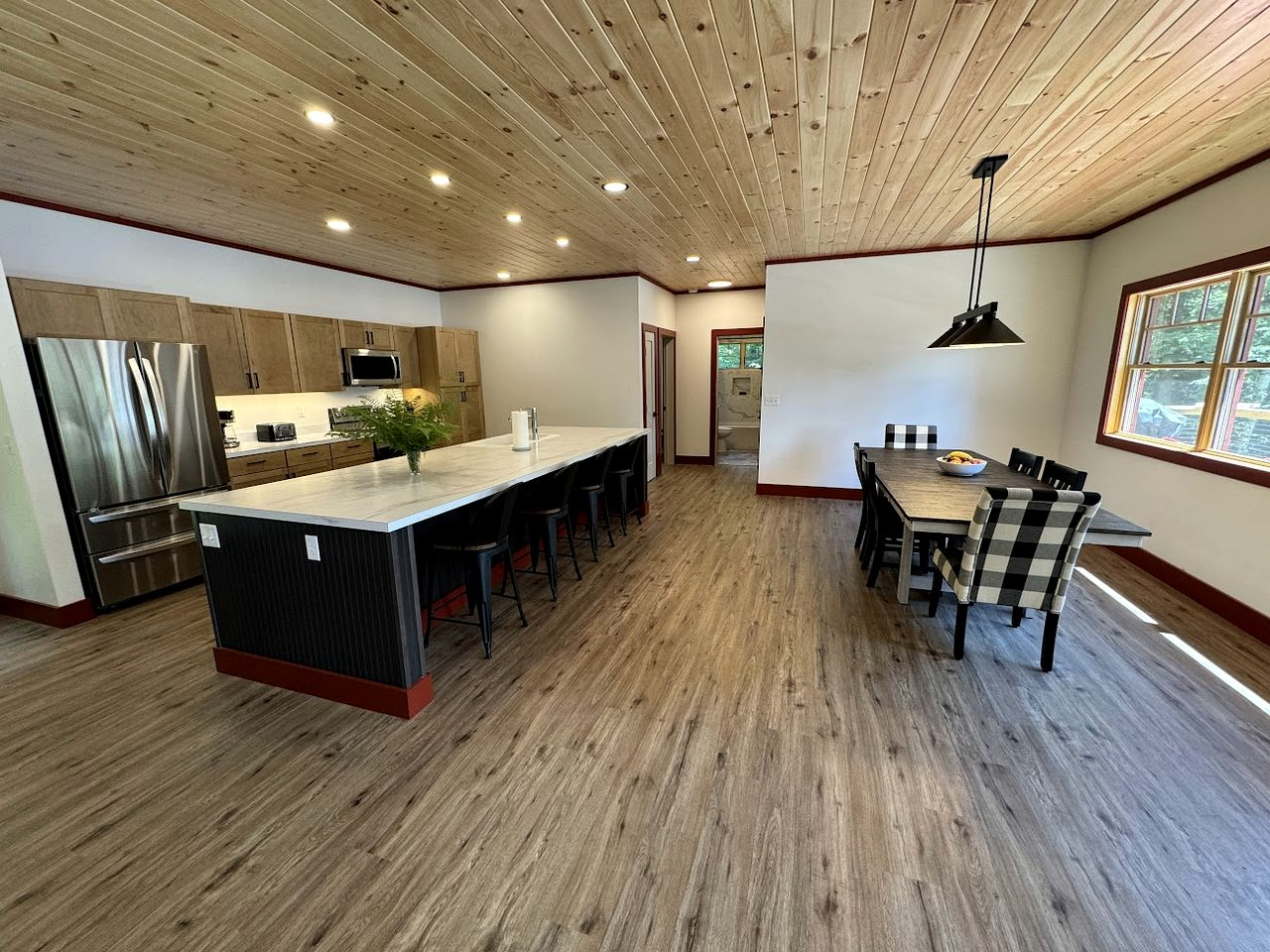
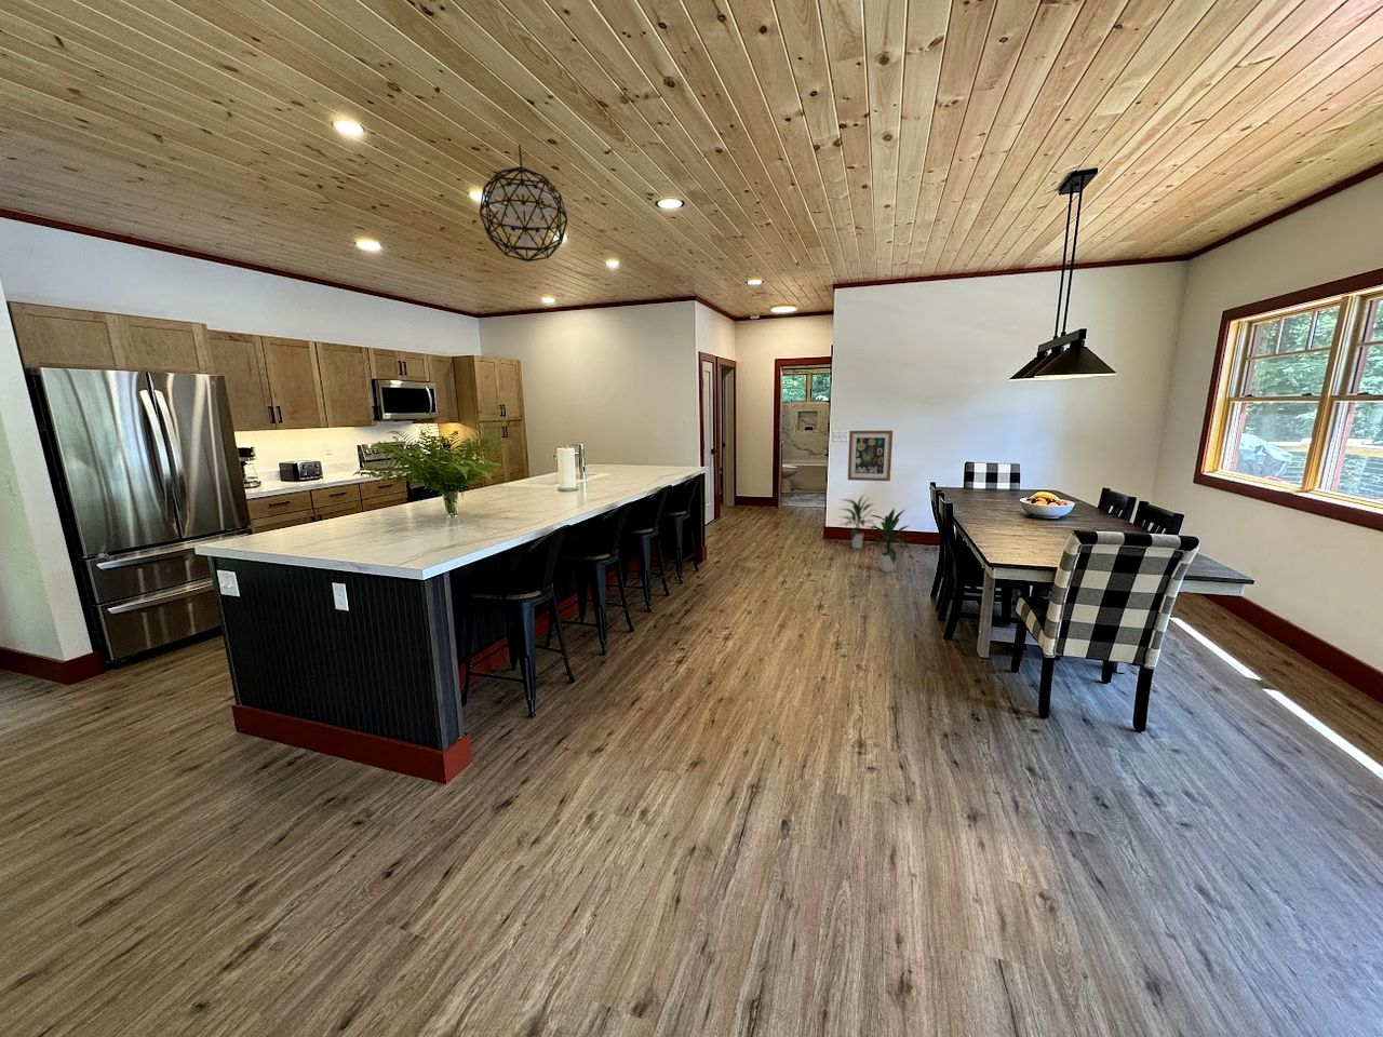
+ pendant light [479,144,568,263]
+ indoor plant [862,508,911,573]
+ indoor plant [837,492,878,550]
+ wall art [847,430,894,481]
